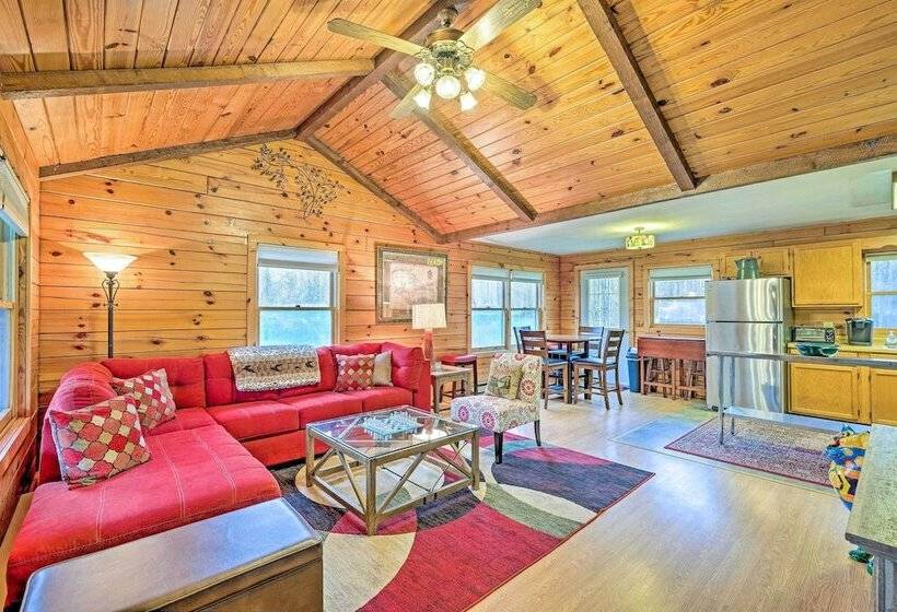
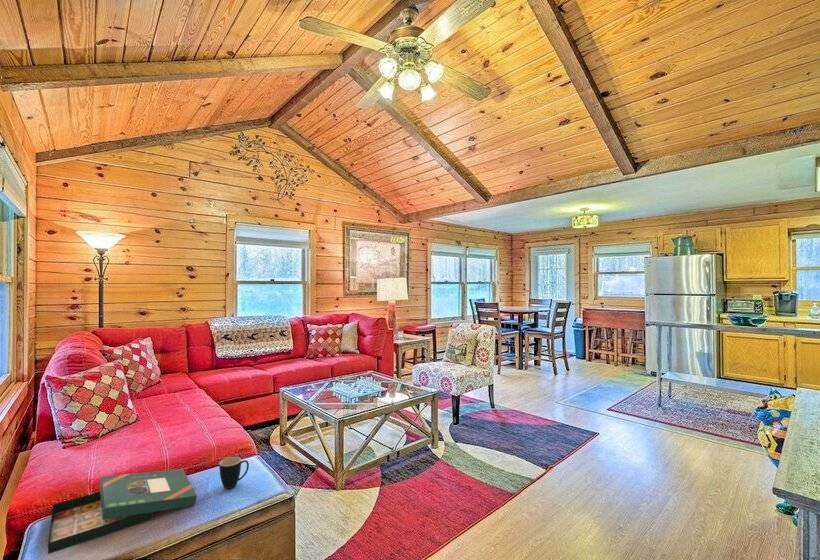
+ board game [47,468,198,555]
+ mug [218,456,250,490]
